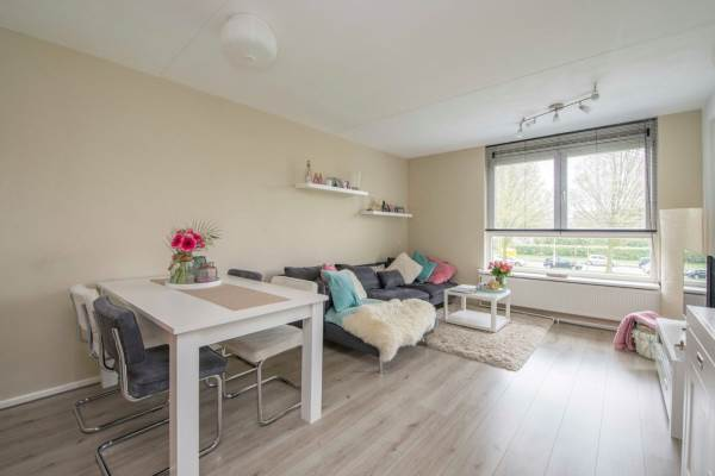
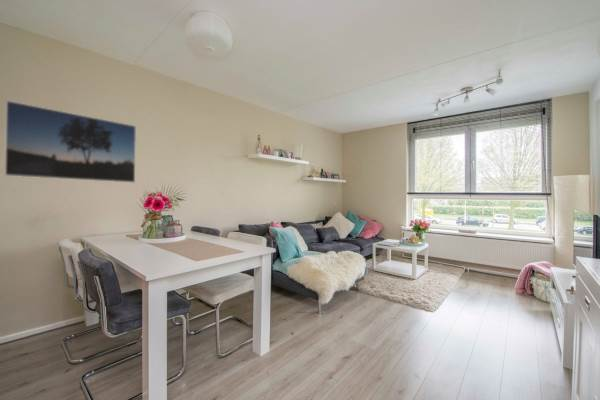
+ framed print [4,99,137,184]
